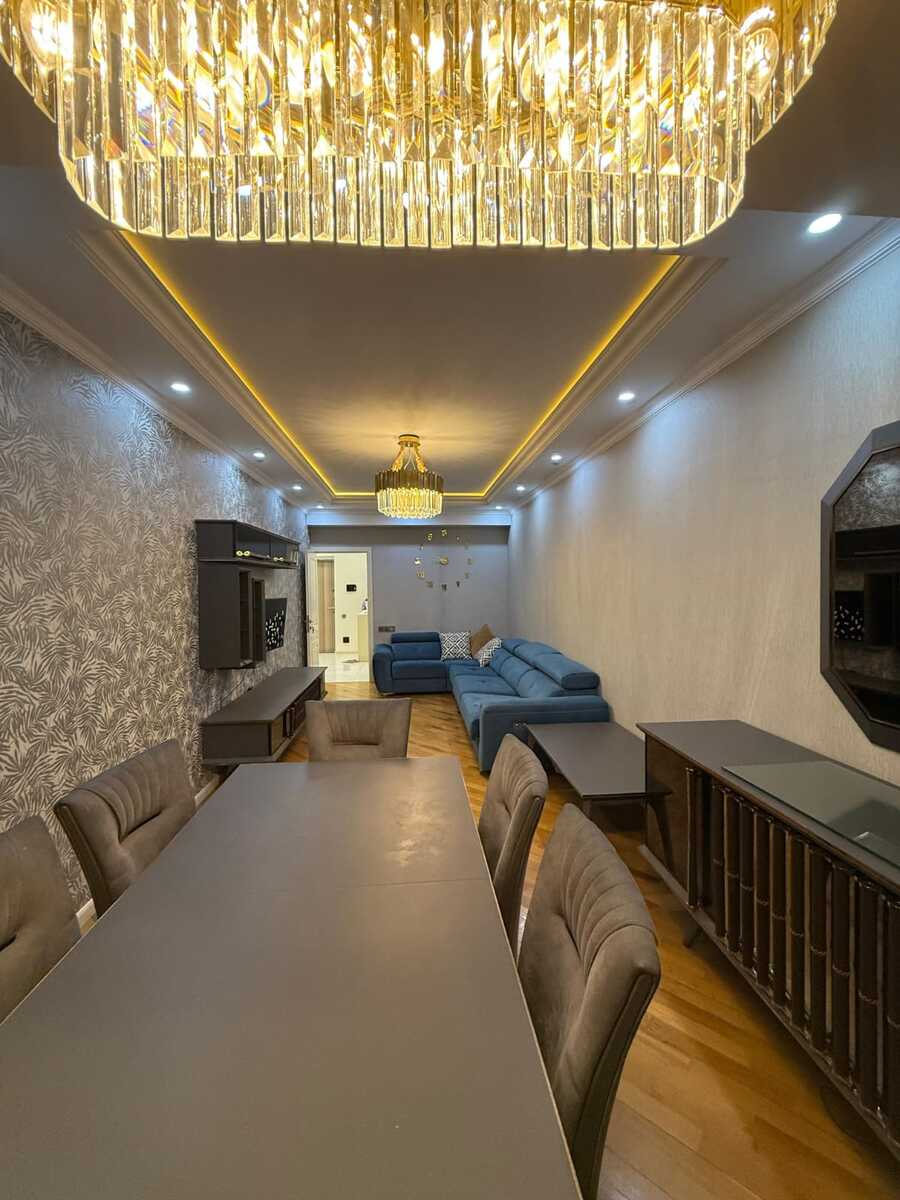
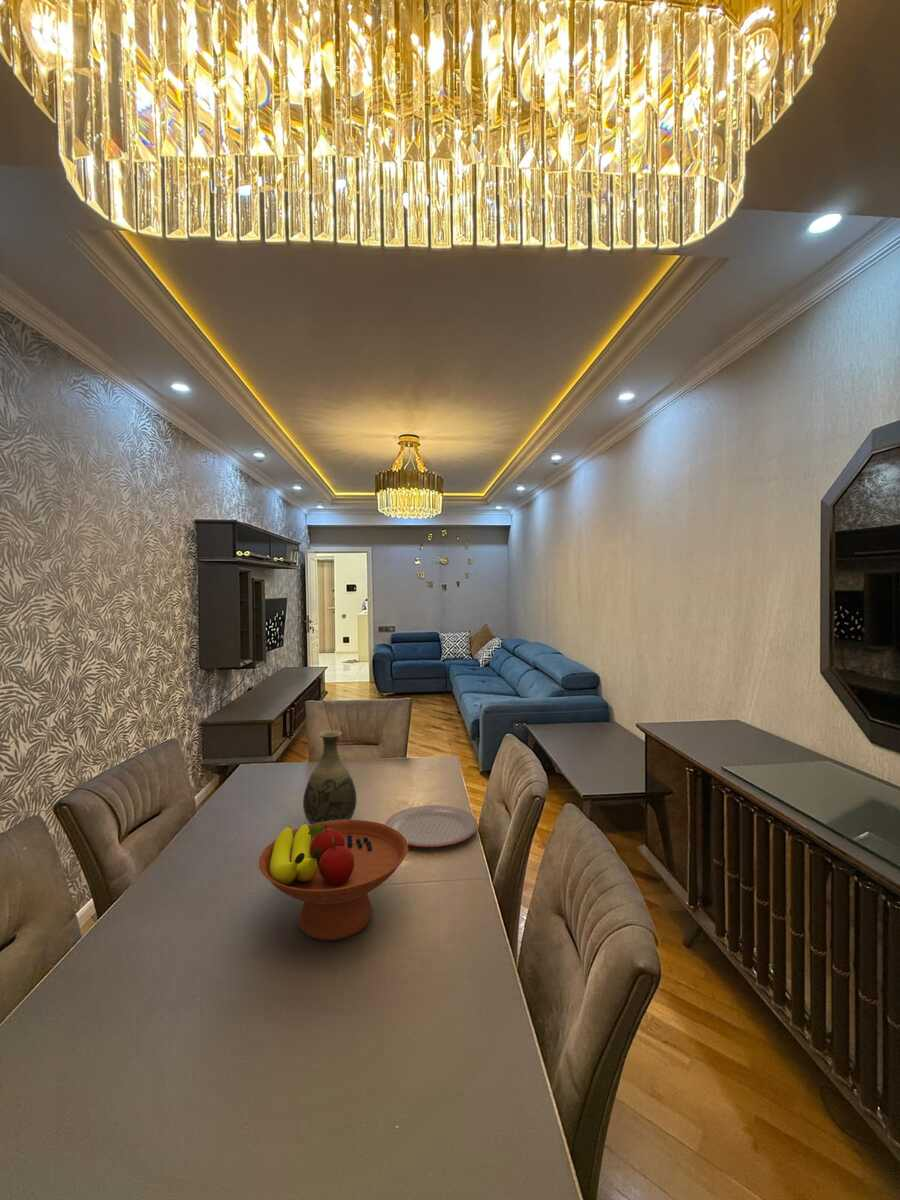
+ vase [302,730,358,825]
+ plate [385,804,479,848]
+ fruit bowl [258,819,409,941]
